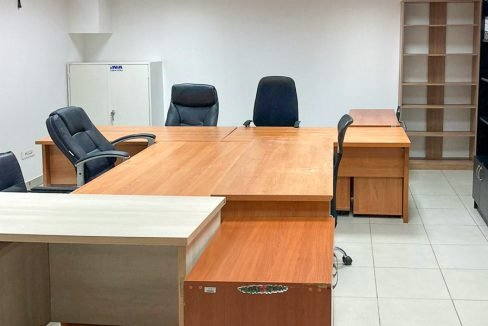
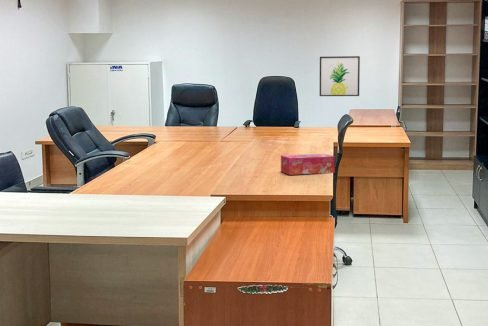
+ wall art [319,55,361,97]
+ tissue box [280,153,336,176]
